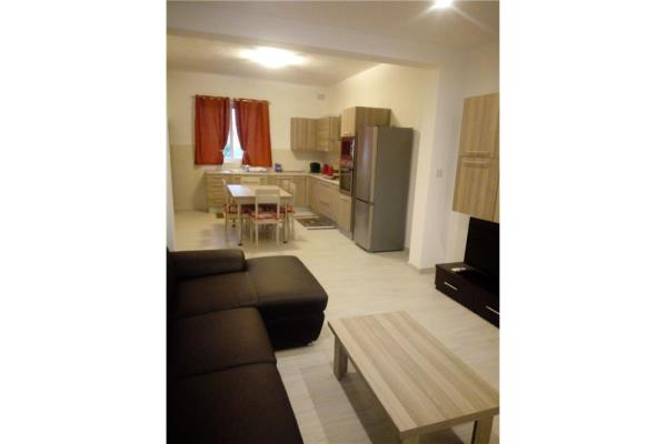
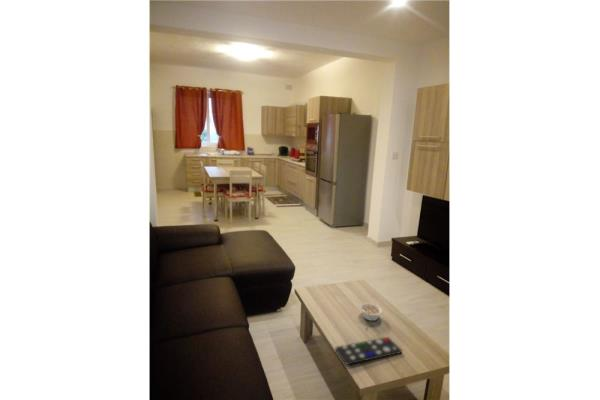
+ remote control [334,336,403,366]
+ legume [359,302,383,322]
